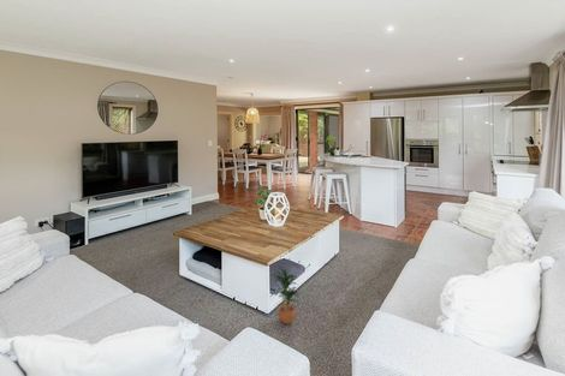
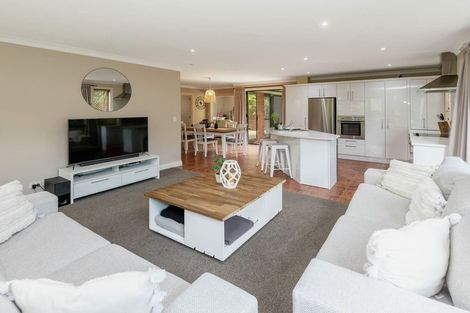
- potted plant [270,264,301,324]
